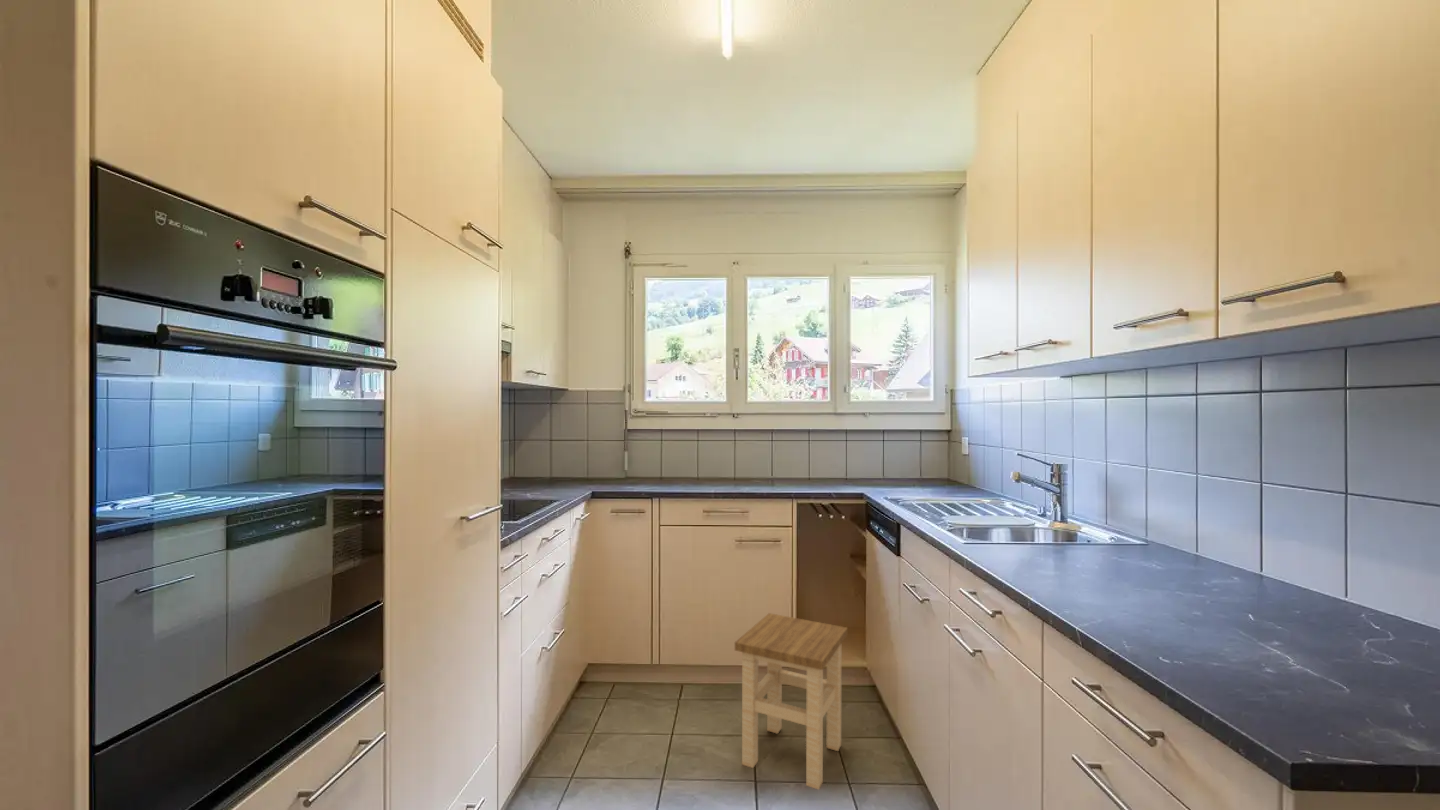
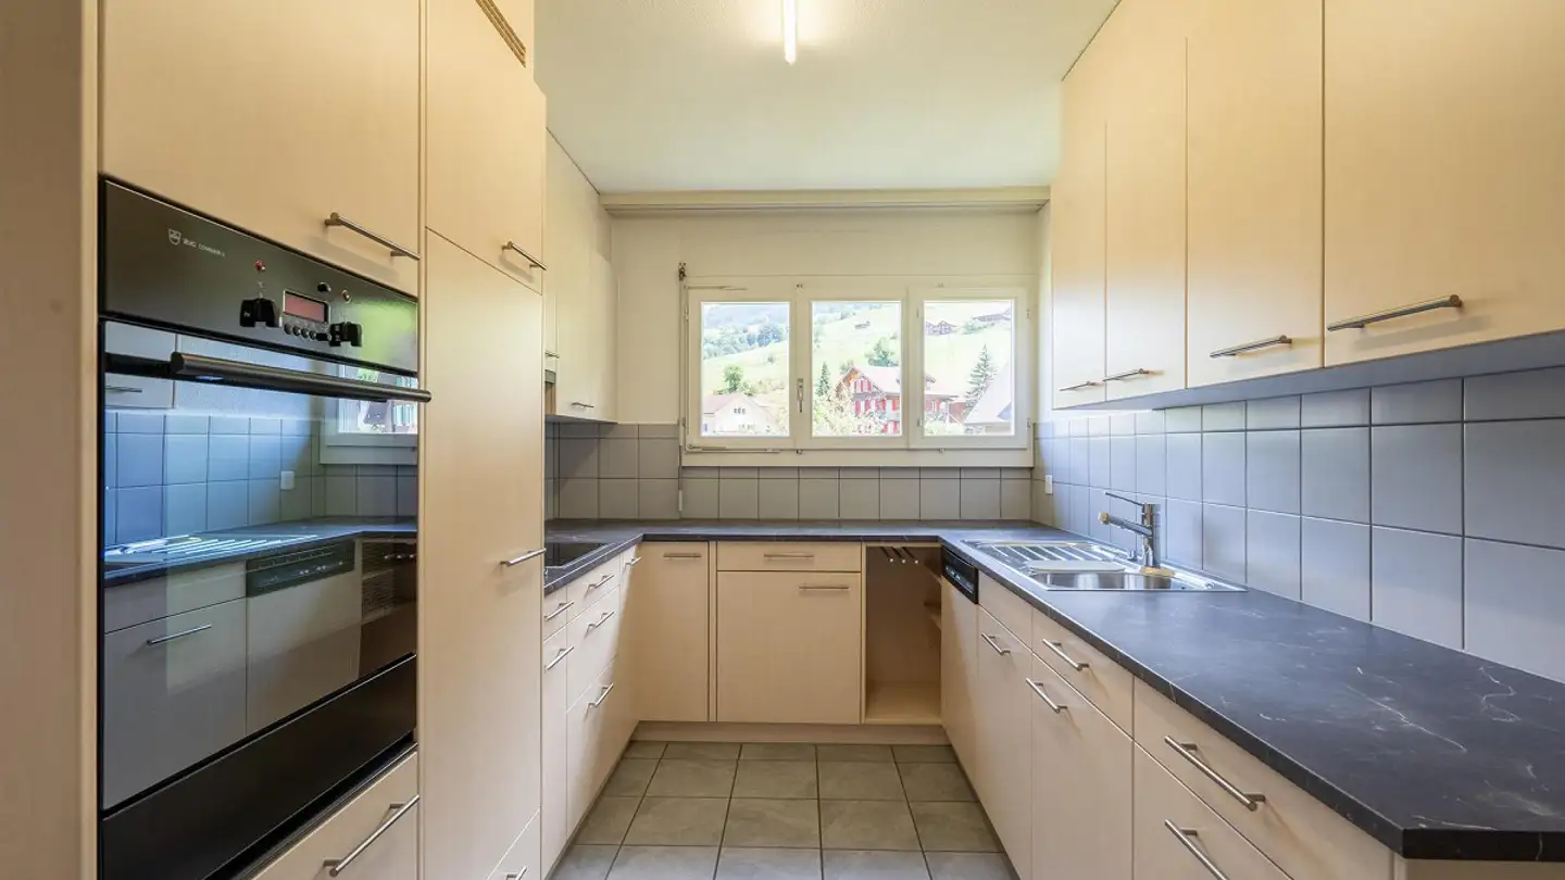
- stool [734,612,848,790]
